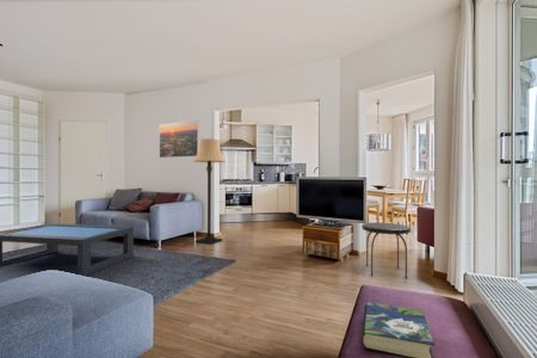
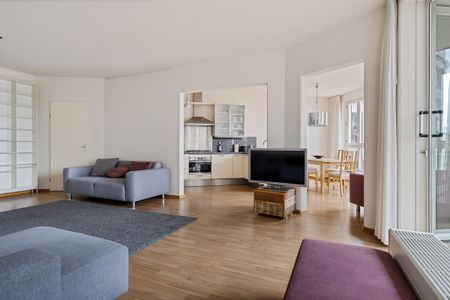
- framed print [159,119,200,159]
- side table [360,222,412,279]
- coffee table [0,222,135,277]
- book [360,301,436,358]
- lamp [192,137,227,245]
